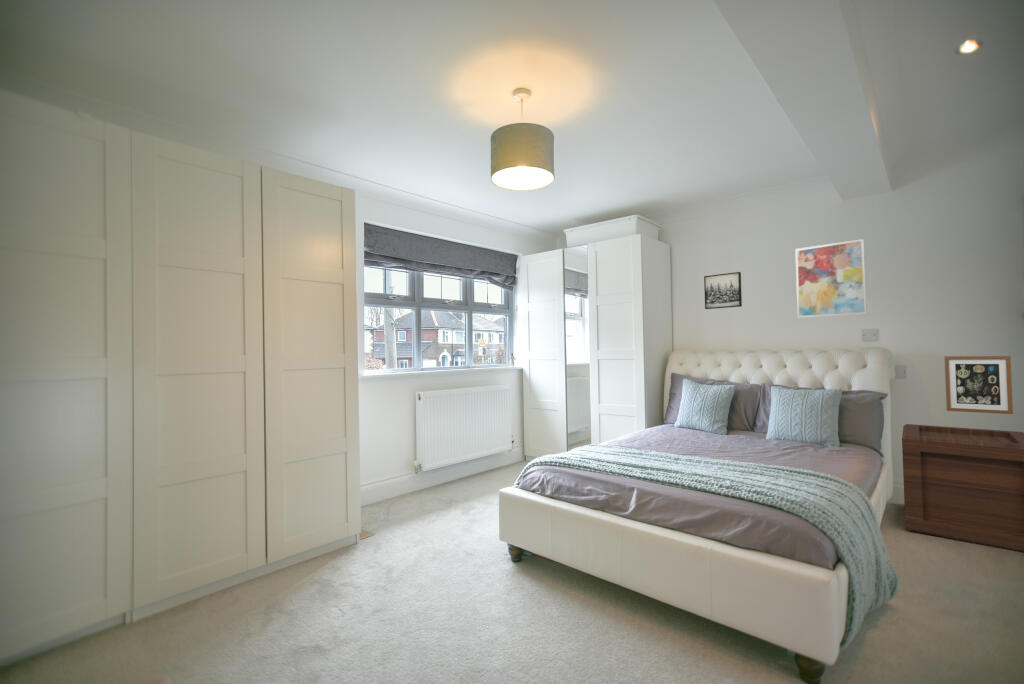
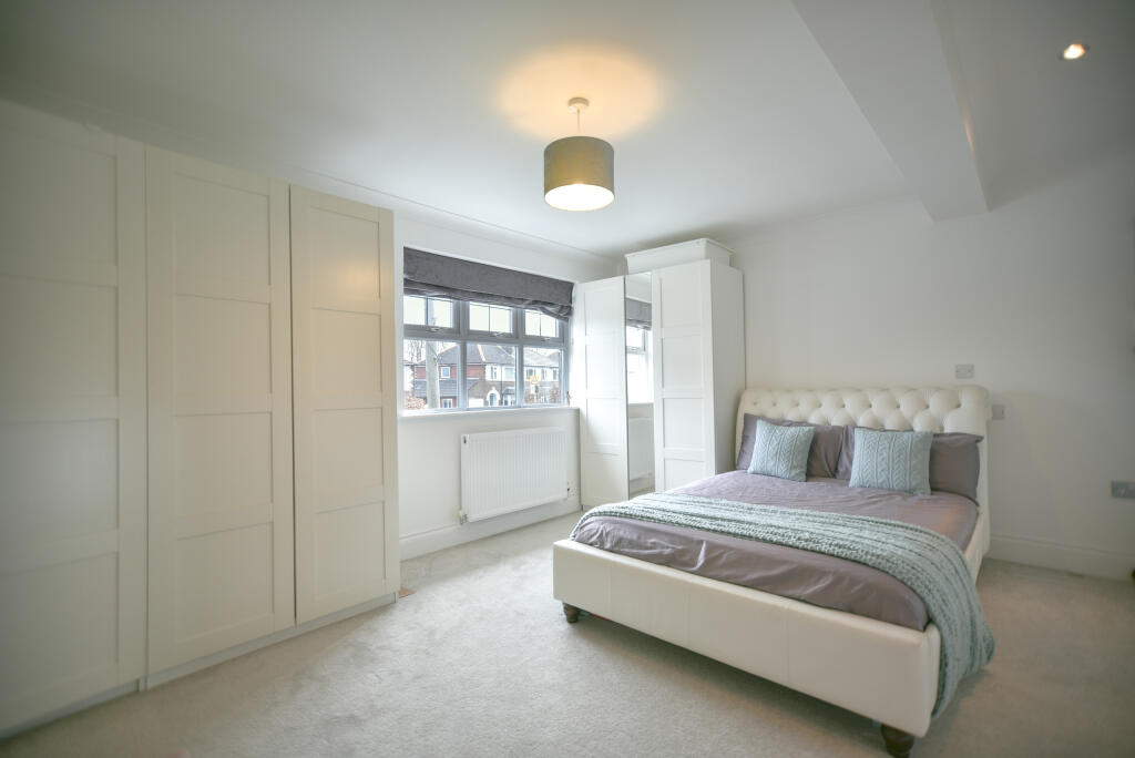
- wooden crate [901,423,1024,553]
- wall art [703,271,743,310]
- wall art [794,238,867,319]
- wall art [944,355,1014,415]
